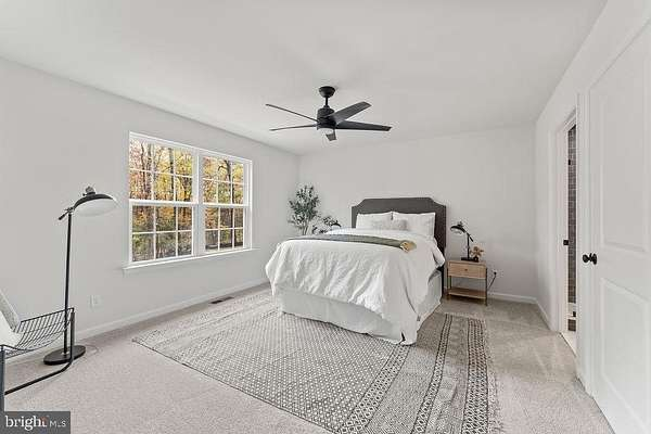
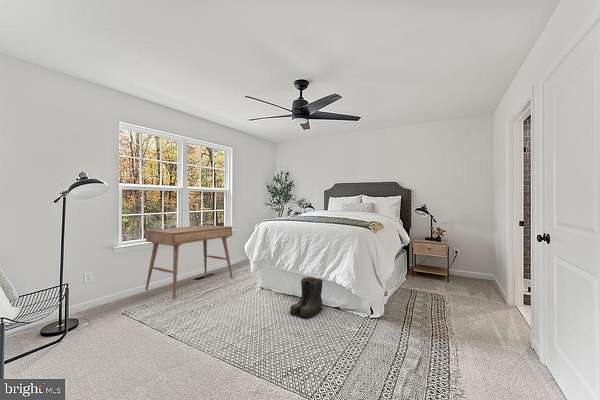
+ desk [144,224,234,300]
+ boots [289,276,325,319]
